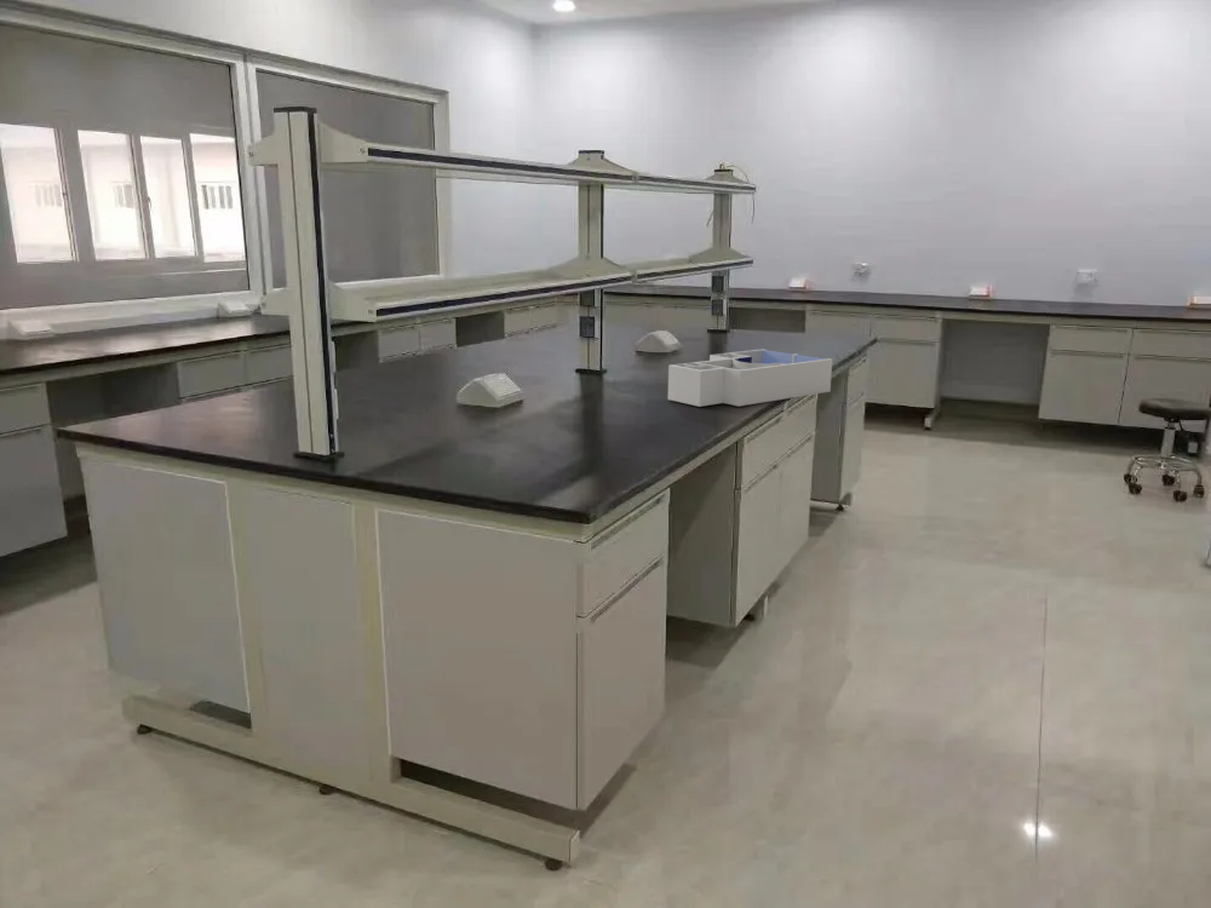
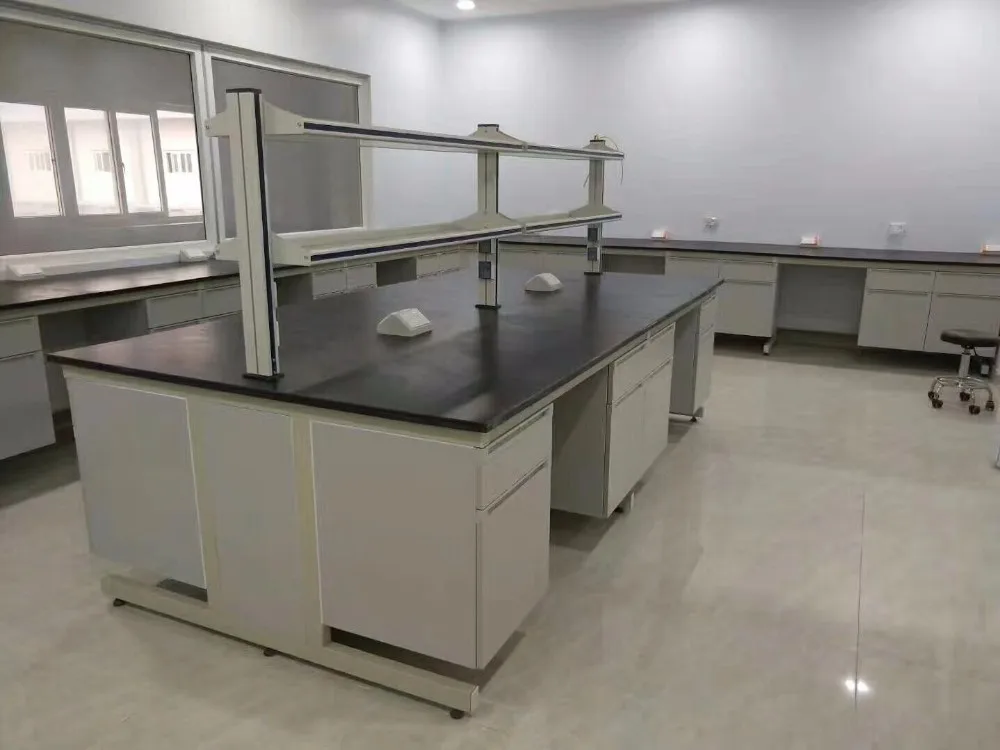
- desk organizer [667,349,833,408]
